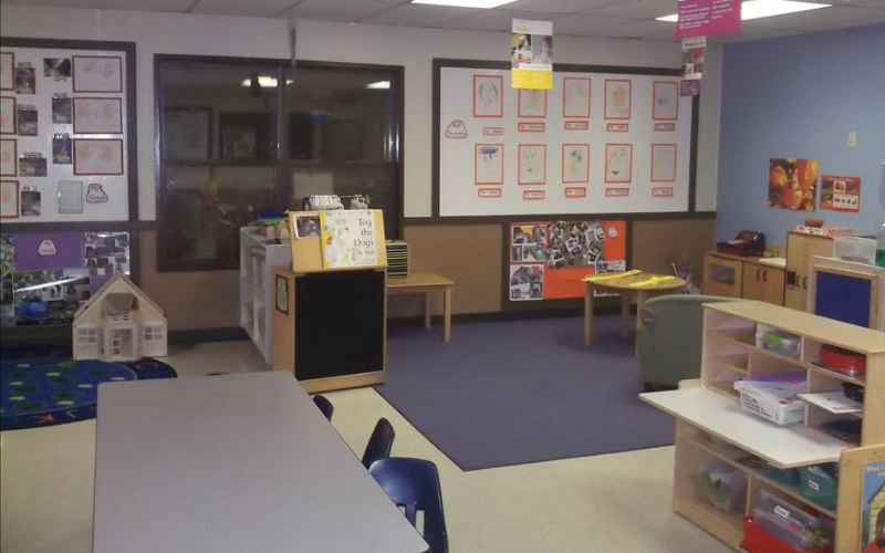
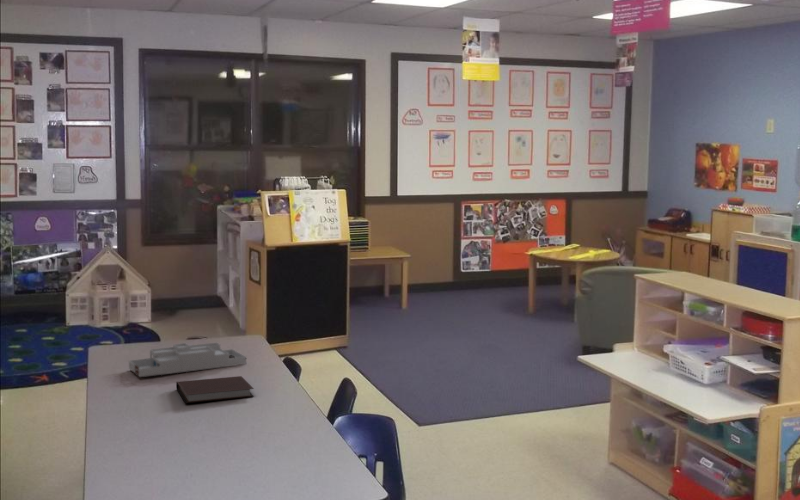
+ notebook [175,375,254,404]
+ desk organizer [128,342,247,378]
